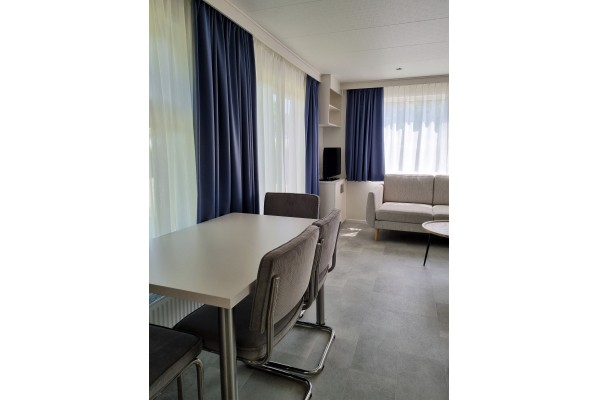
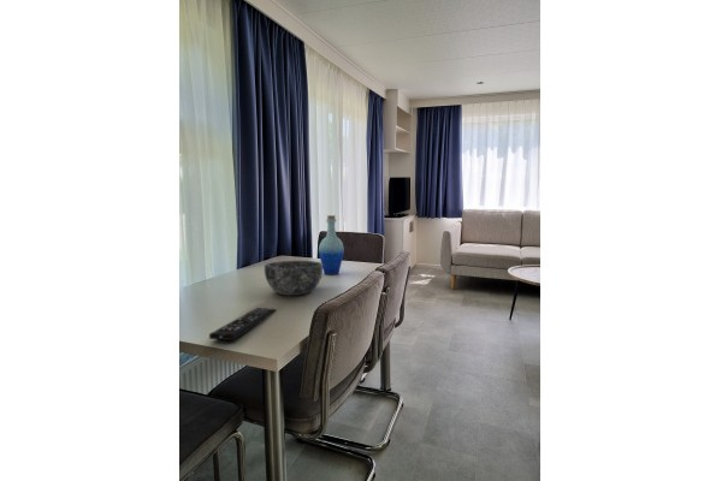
+ bottle [318,214,345,275]
+ remote control [208,307,277,342]
+ bowl [264,260,324,297]
